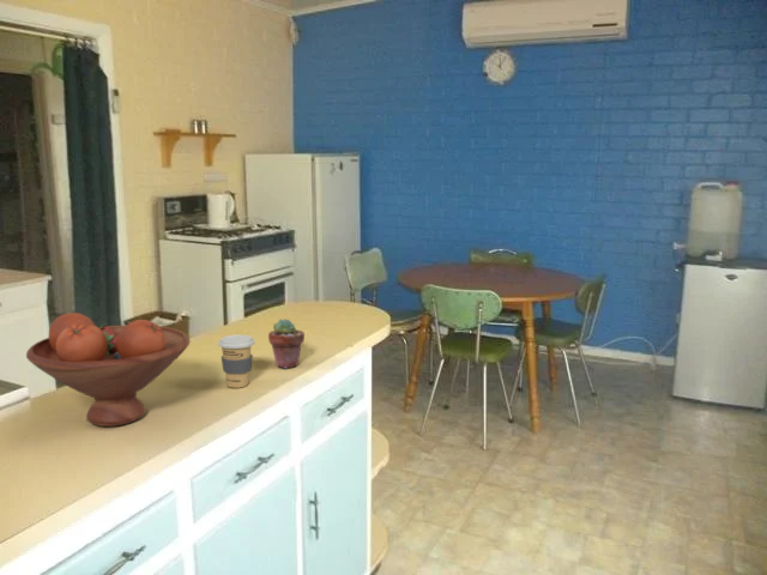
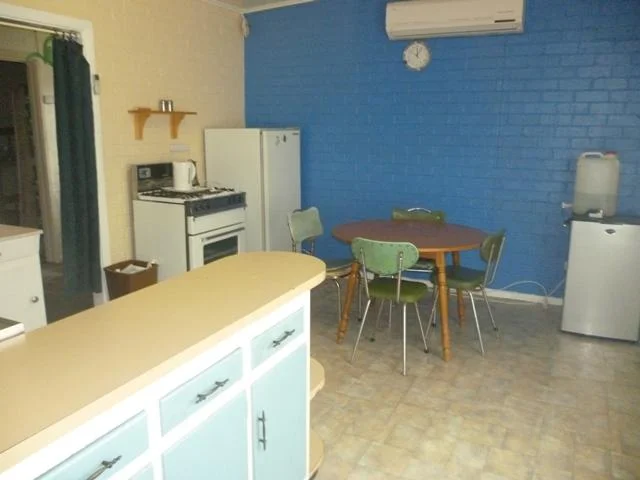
- potted succulent [267,317,306,369]
- fruit bowl [25,311,192,428]
- coffee cup [217,334,255,389]
